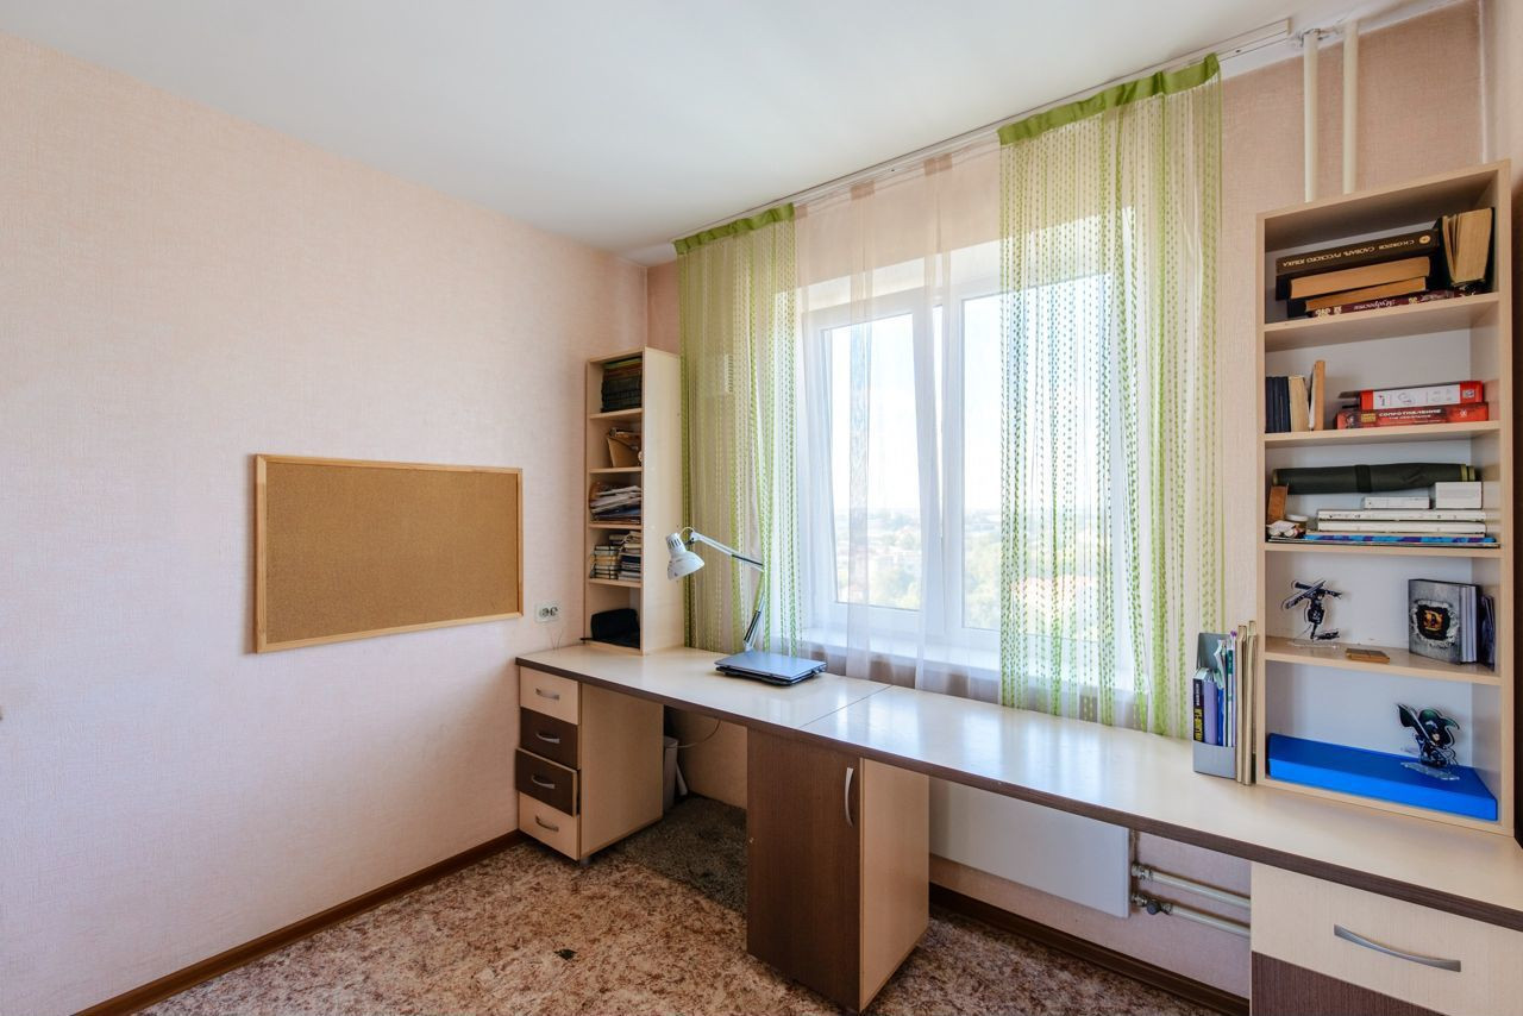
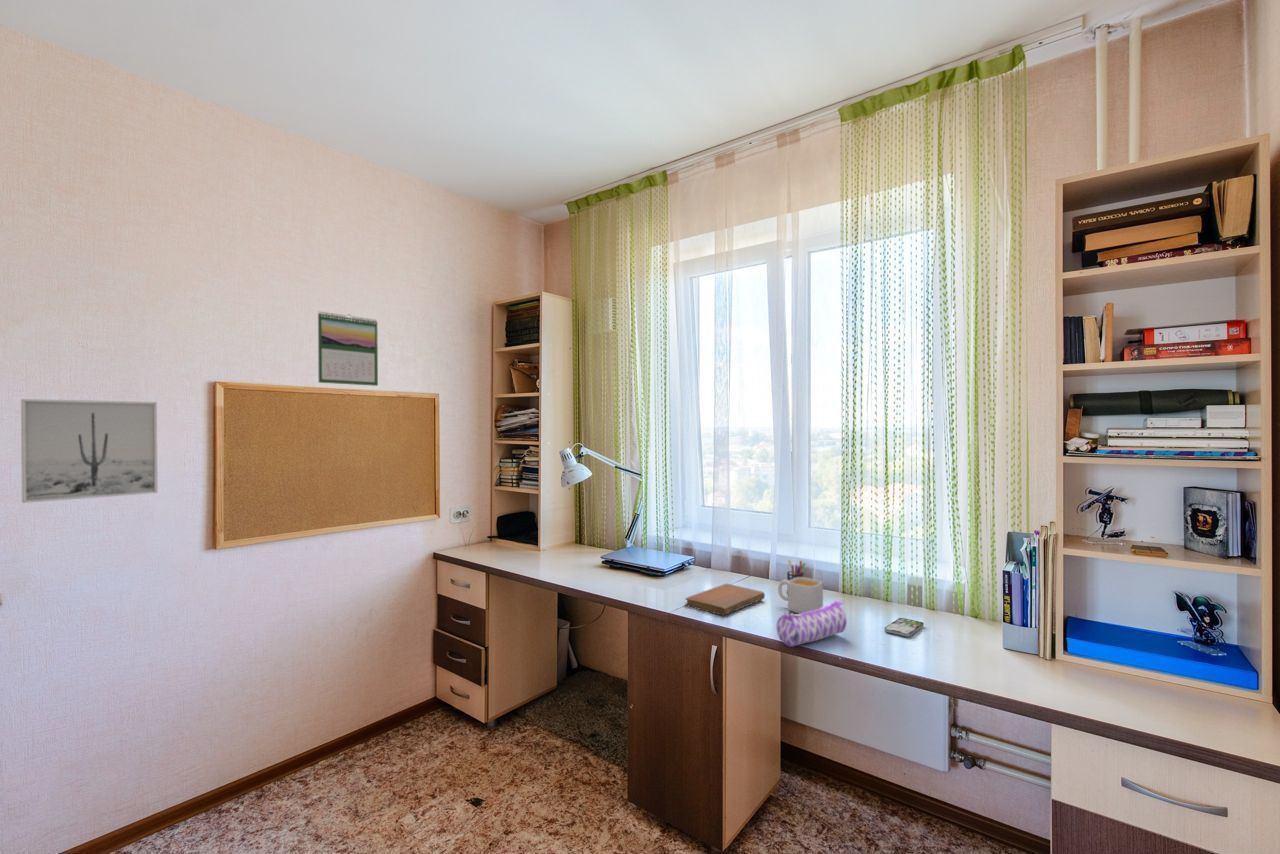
+ pencil case [775,600,848,648]
+ pen holder [786,559,806,593]
+ smartphone [884,617,925,638]
+ calendar [317,311,379,387]
+ notebook [684,583,766,617]
+ wall art [20,398,158,504]
+ mug [777,576,824,614]
